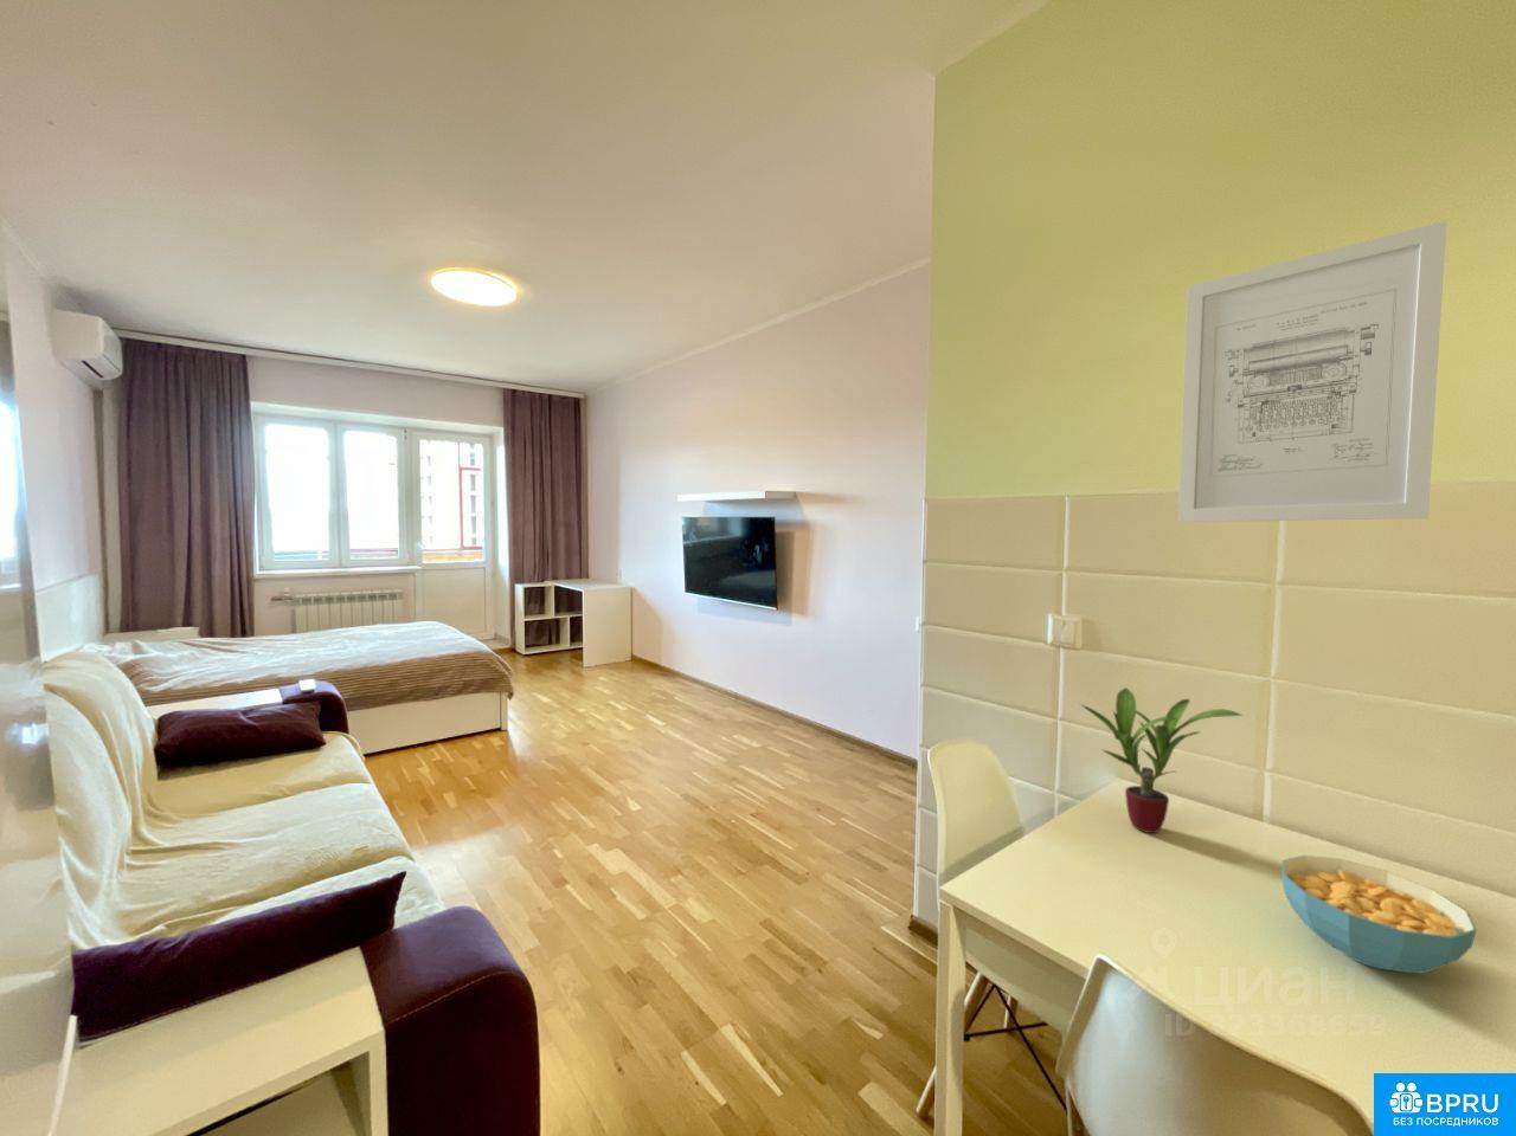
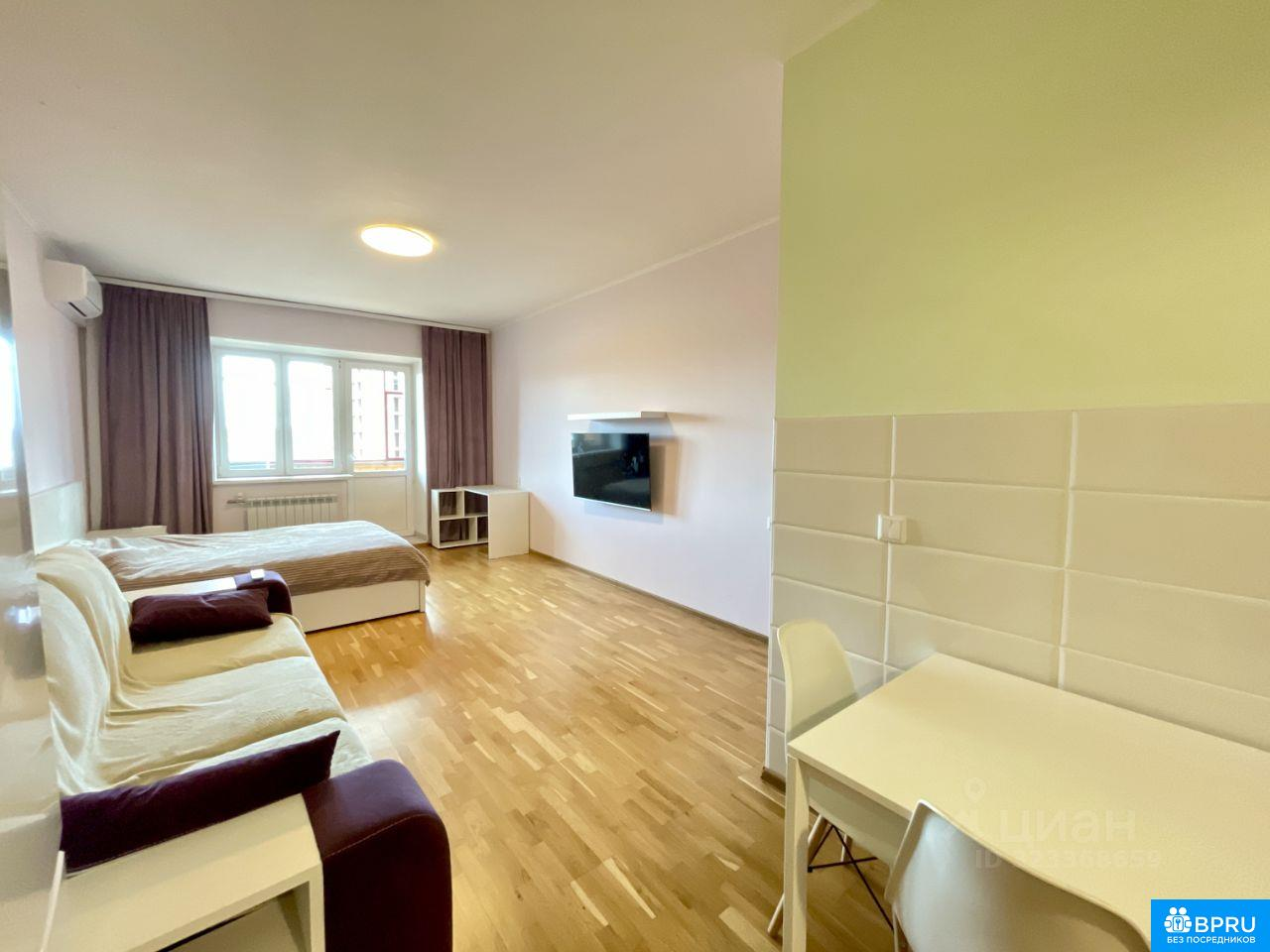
- cereal bowl [1281,854,1477,975]
- wall art [1177,218,1447,523]
- potted plant [1079,686,1245,834]
